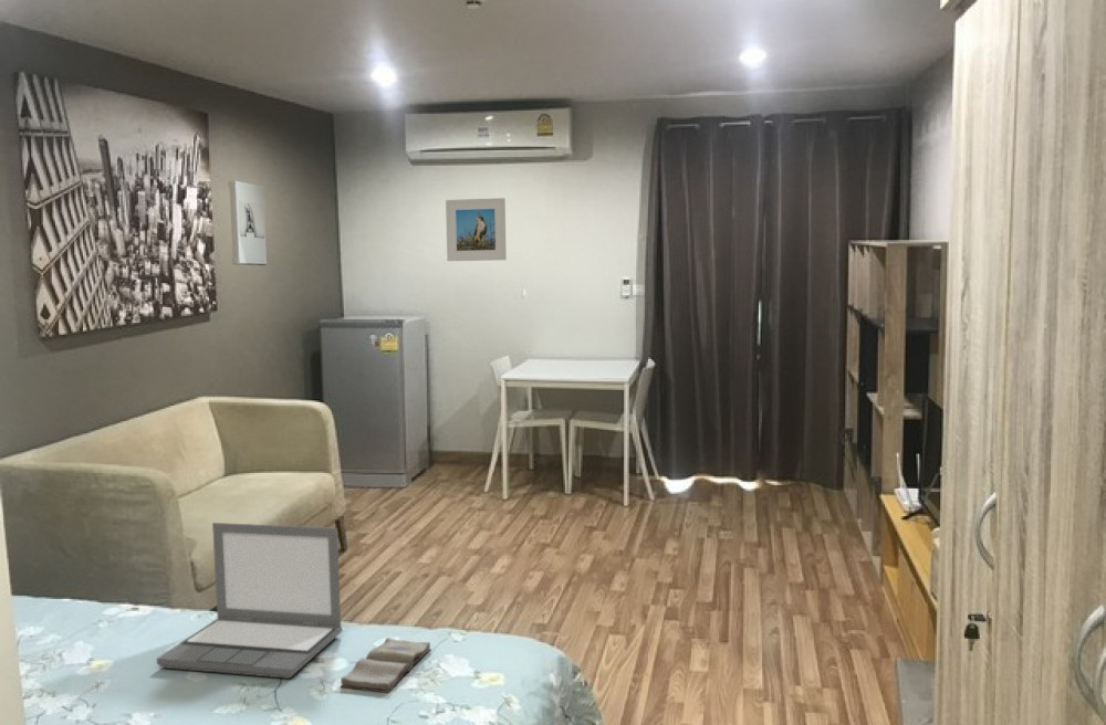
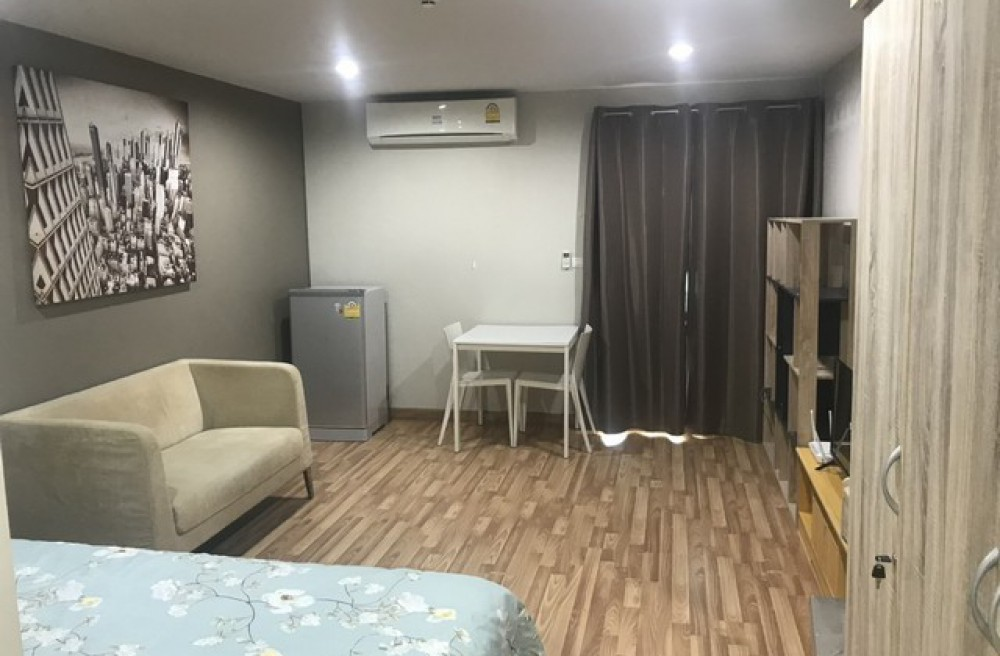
- wall sculpture [228,179,268,266]
- laptop [156,522,343,680]
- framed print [445,197,508,262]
- diary [340,637,431,694]
